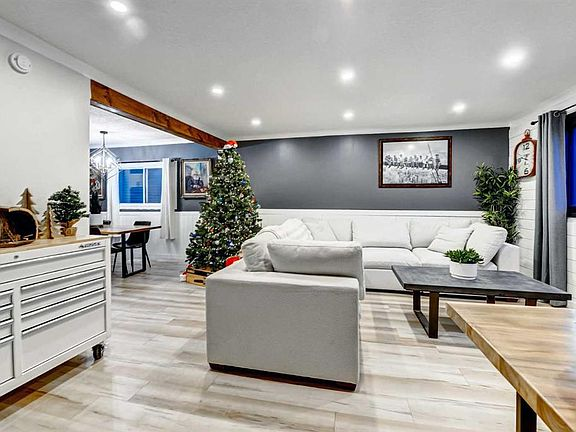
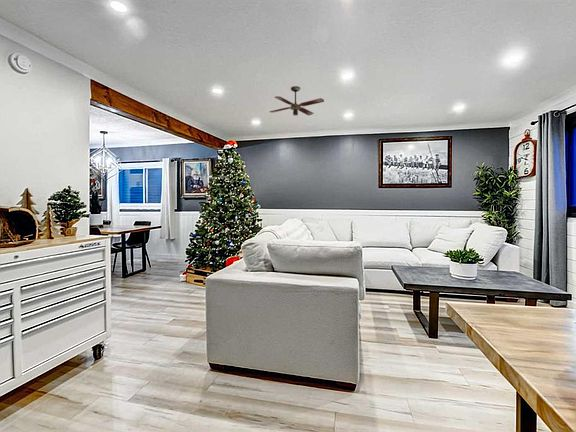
+ ceiling fan [268,85,325,117]
